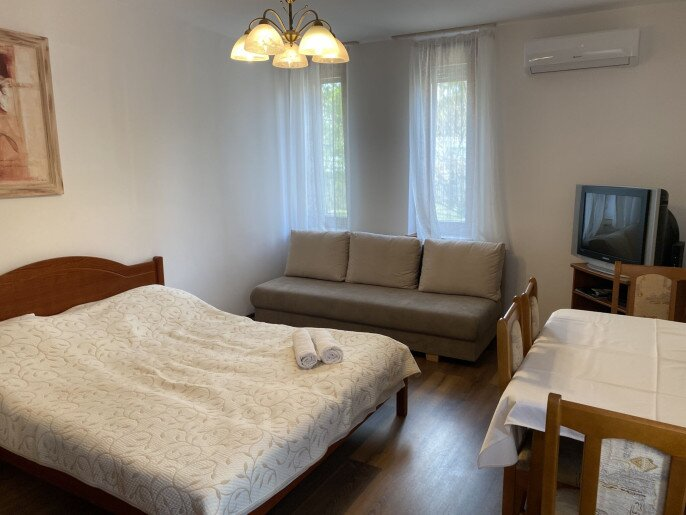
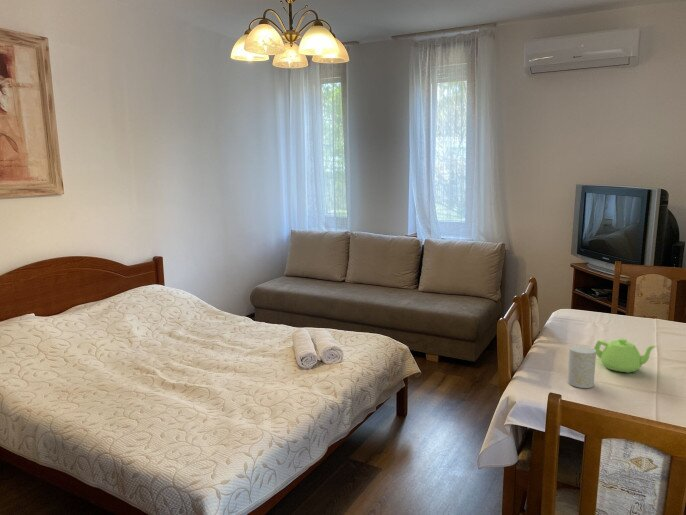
+ teapot [593,337,657,374]
+ cup [566,344,597,389]
